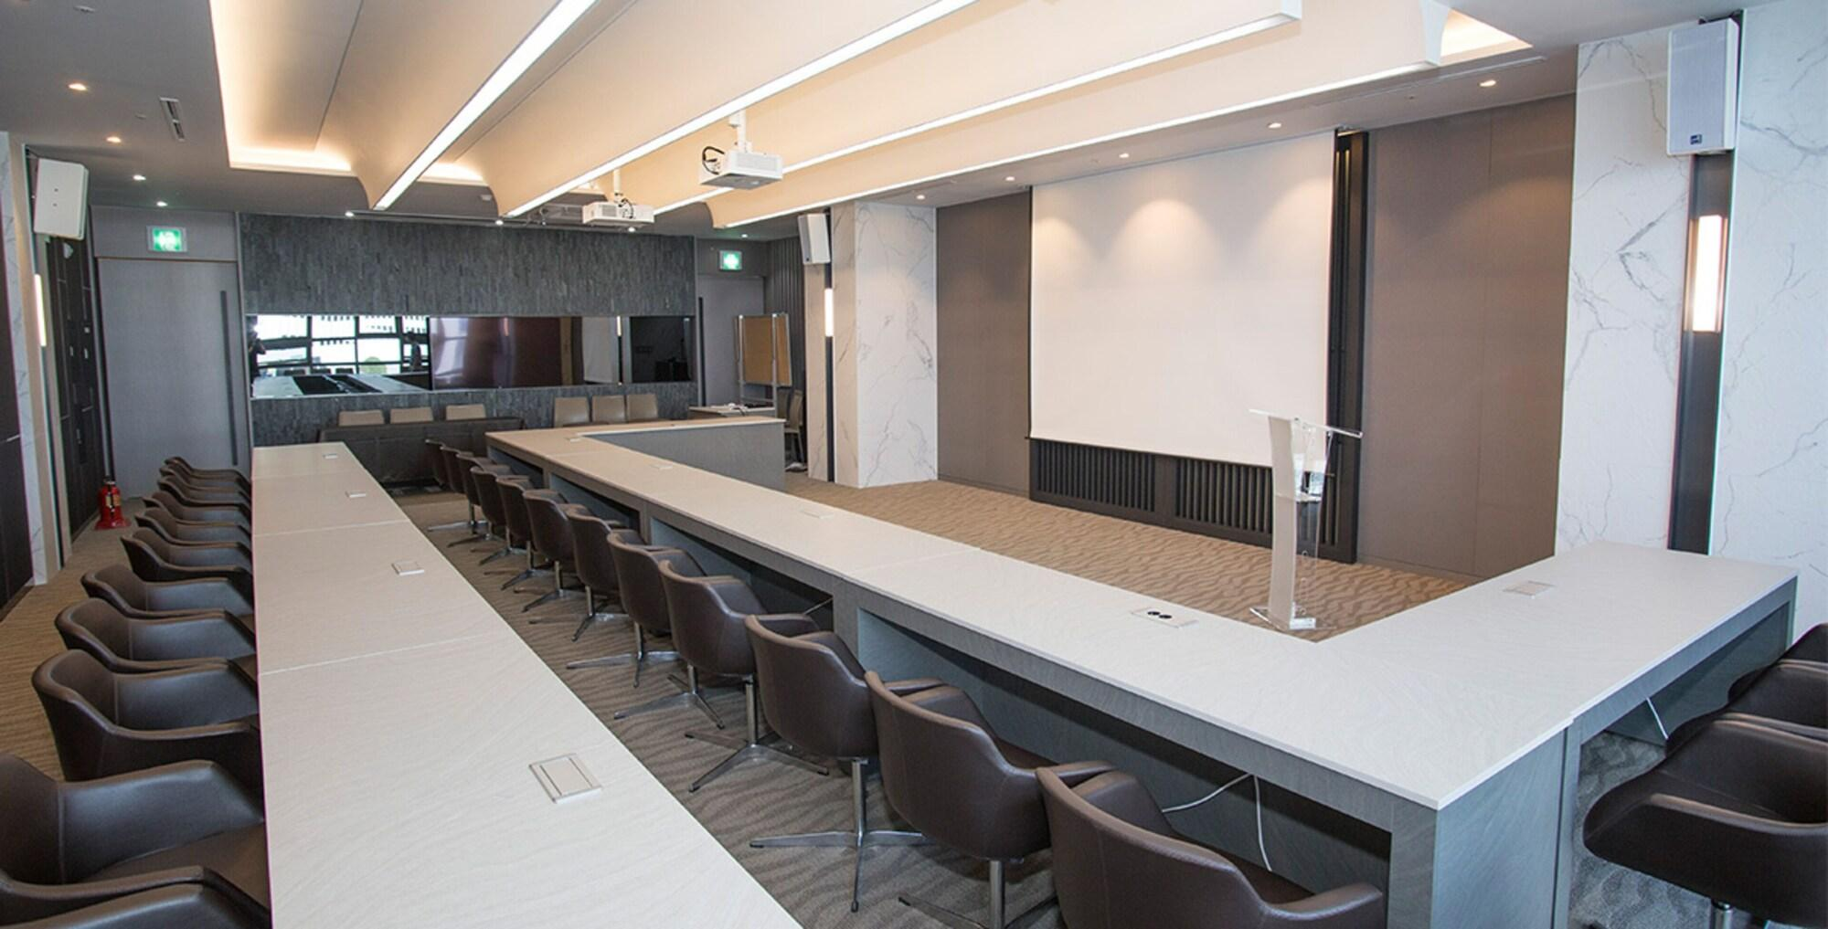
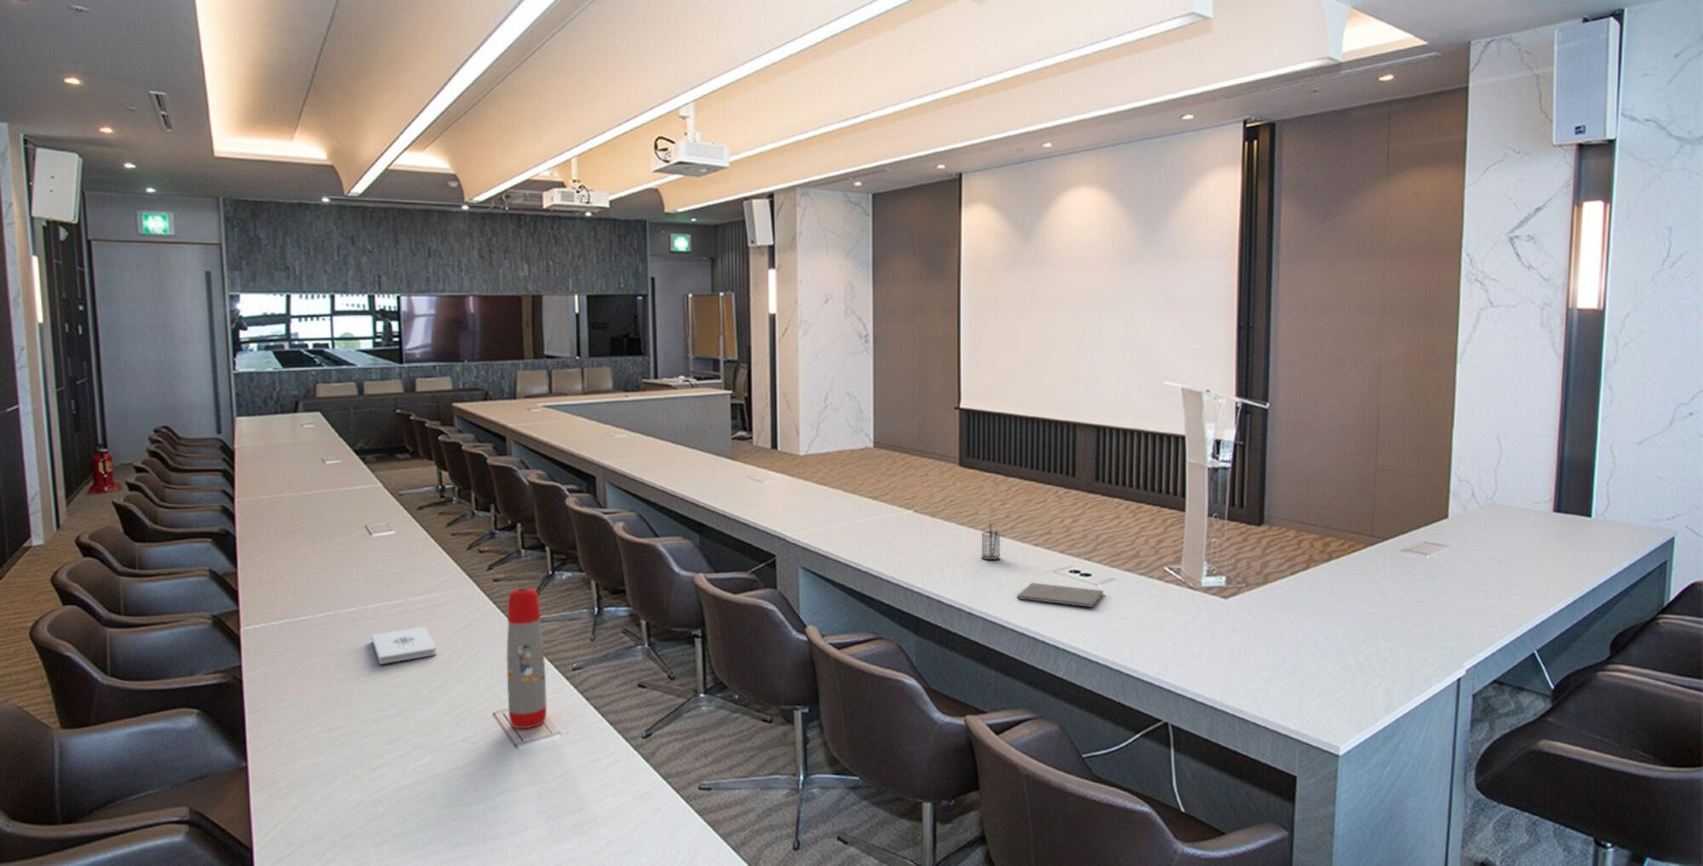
+ pencil holder [981,521,1002,560]
+ water bottle [506,588,548,729]
+ notepad [1017,582,1104,608]
+ notepad [371,626,437,665]
